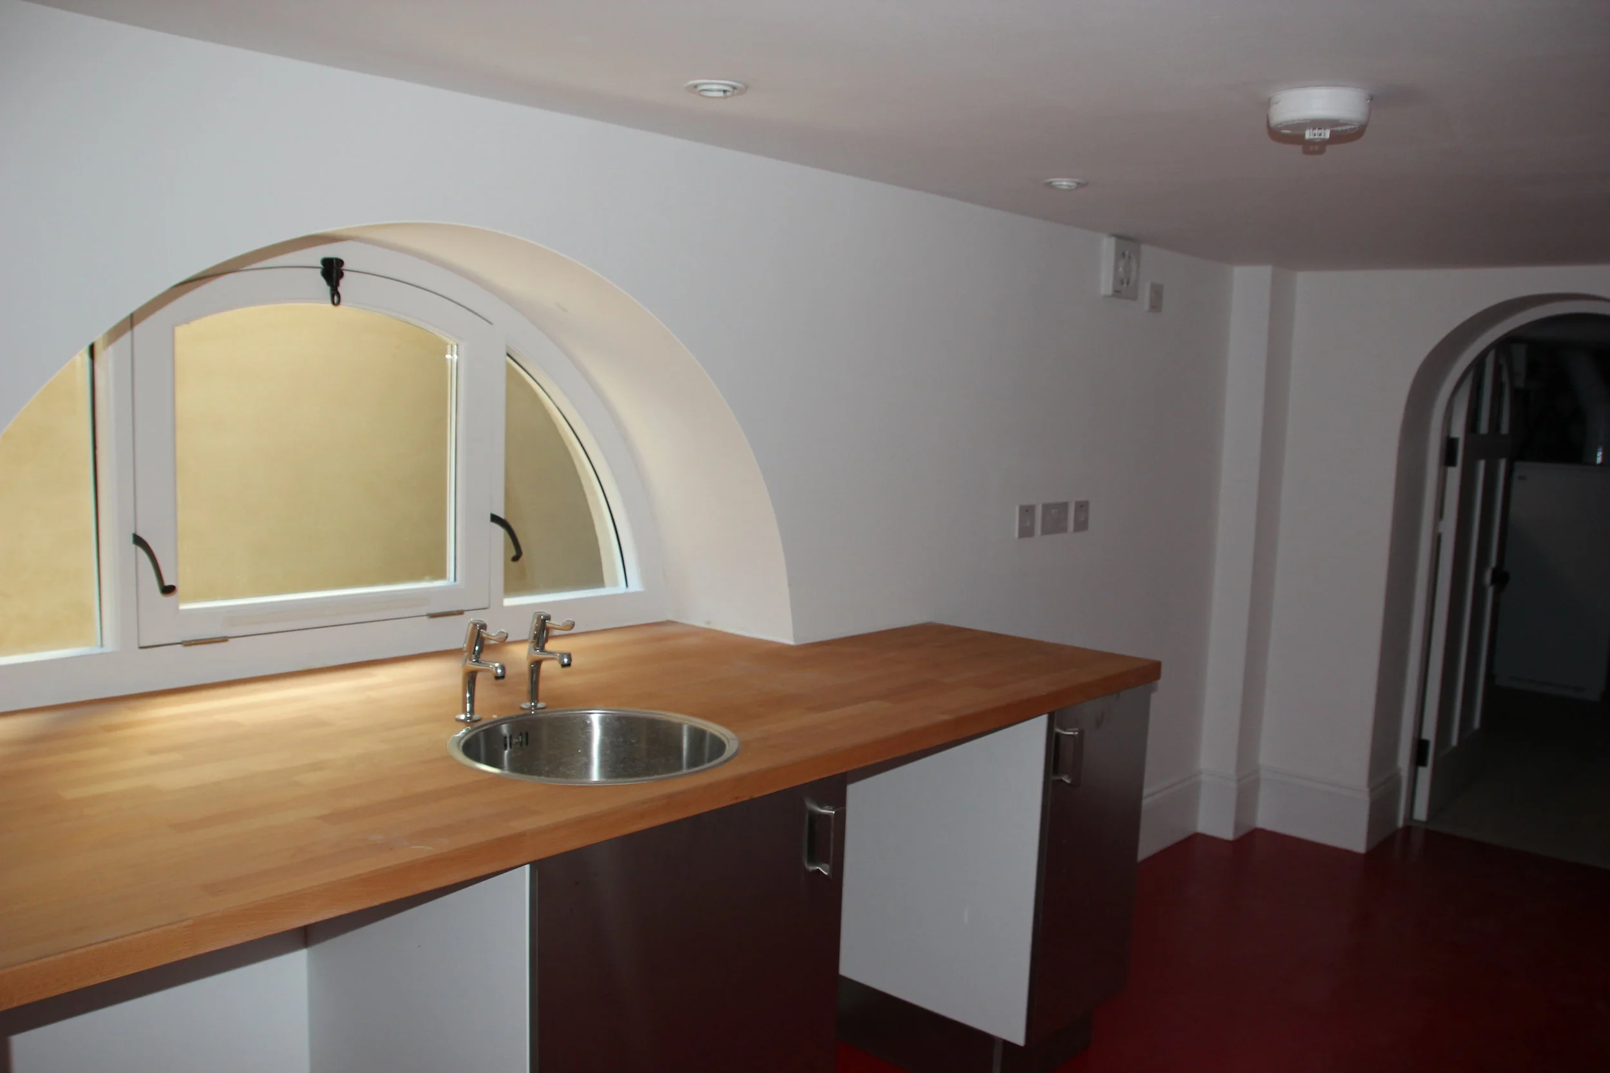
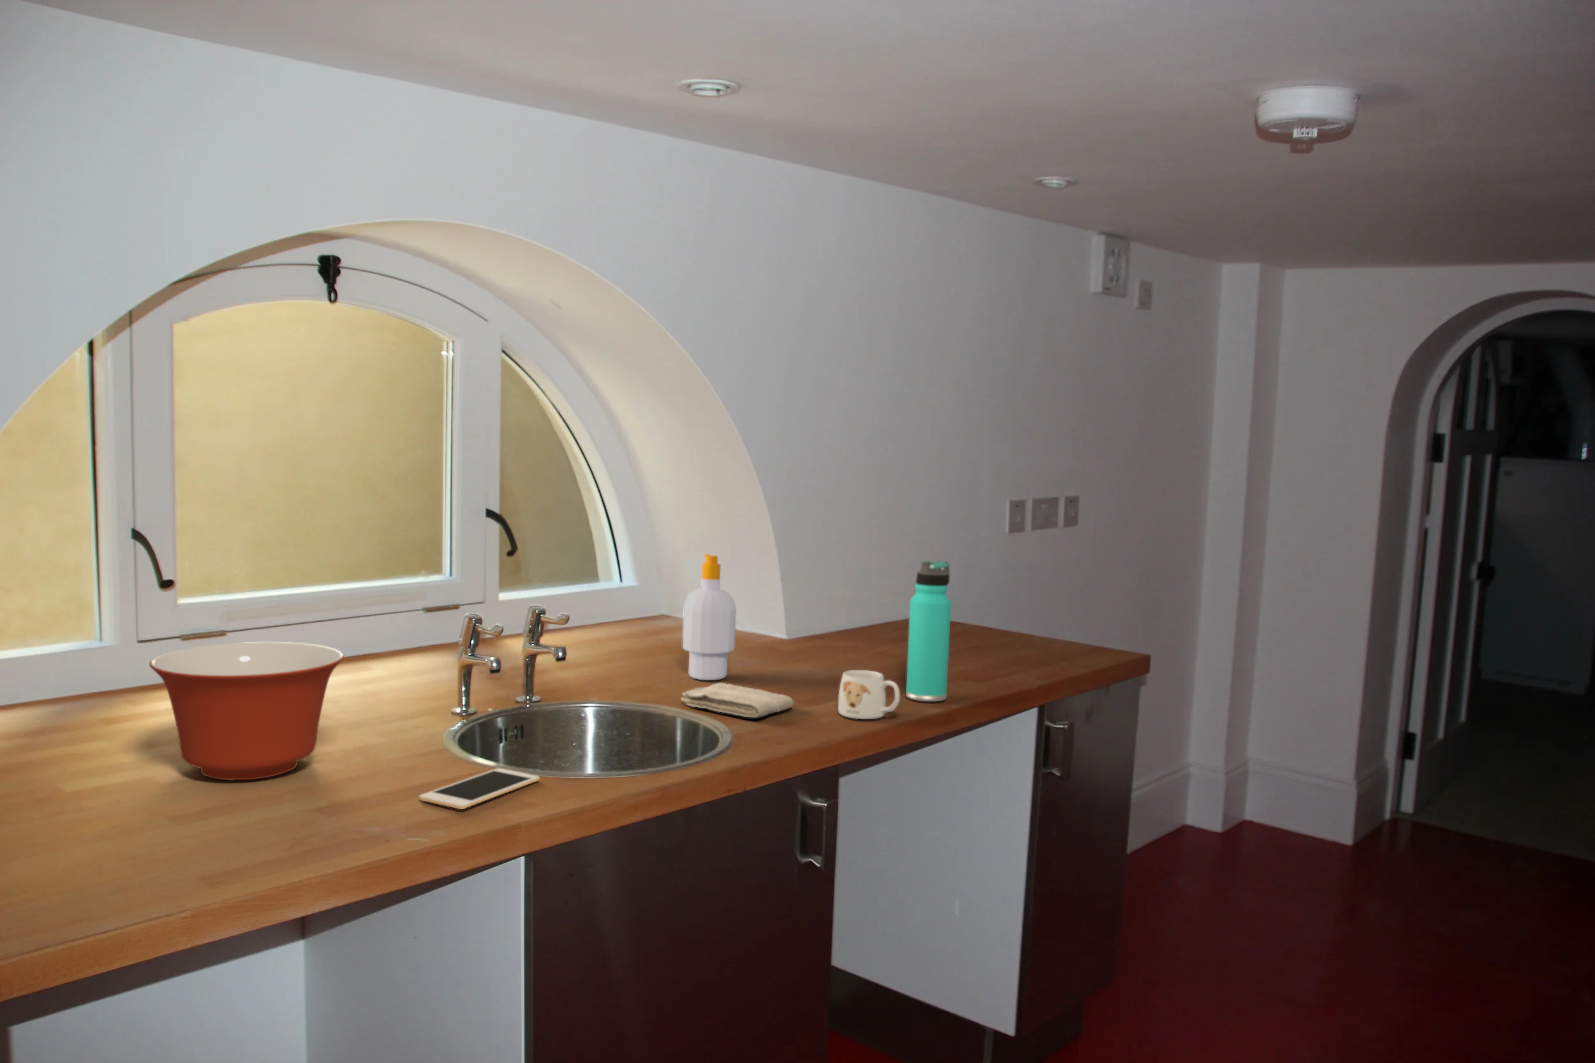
+ mug [837,669,901,720]
+ cell phone [419,768,540,810]
+ mixing bowl [148,642,344,781]
+ washcloth [680,682,794,719]
+ soap bottle [682,554,737,681]
+ thermos bottle [905,560,952,702]
